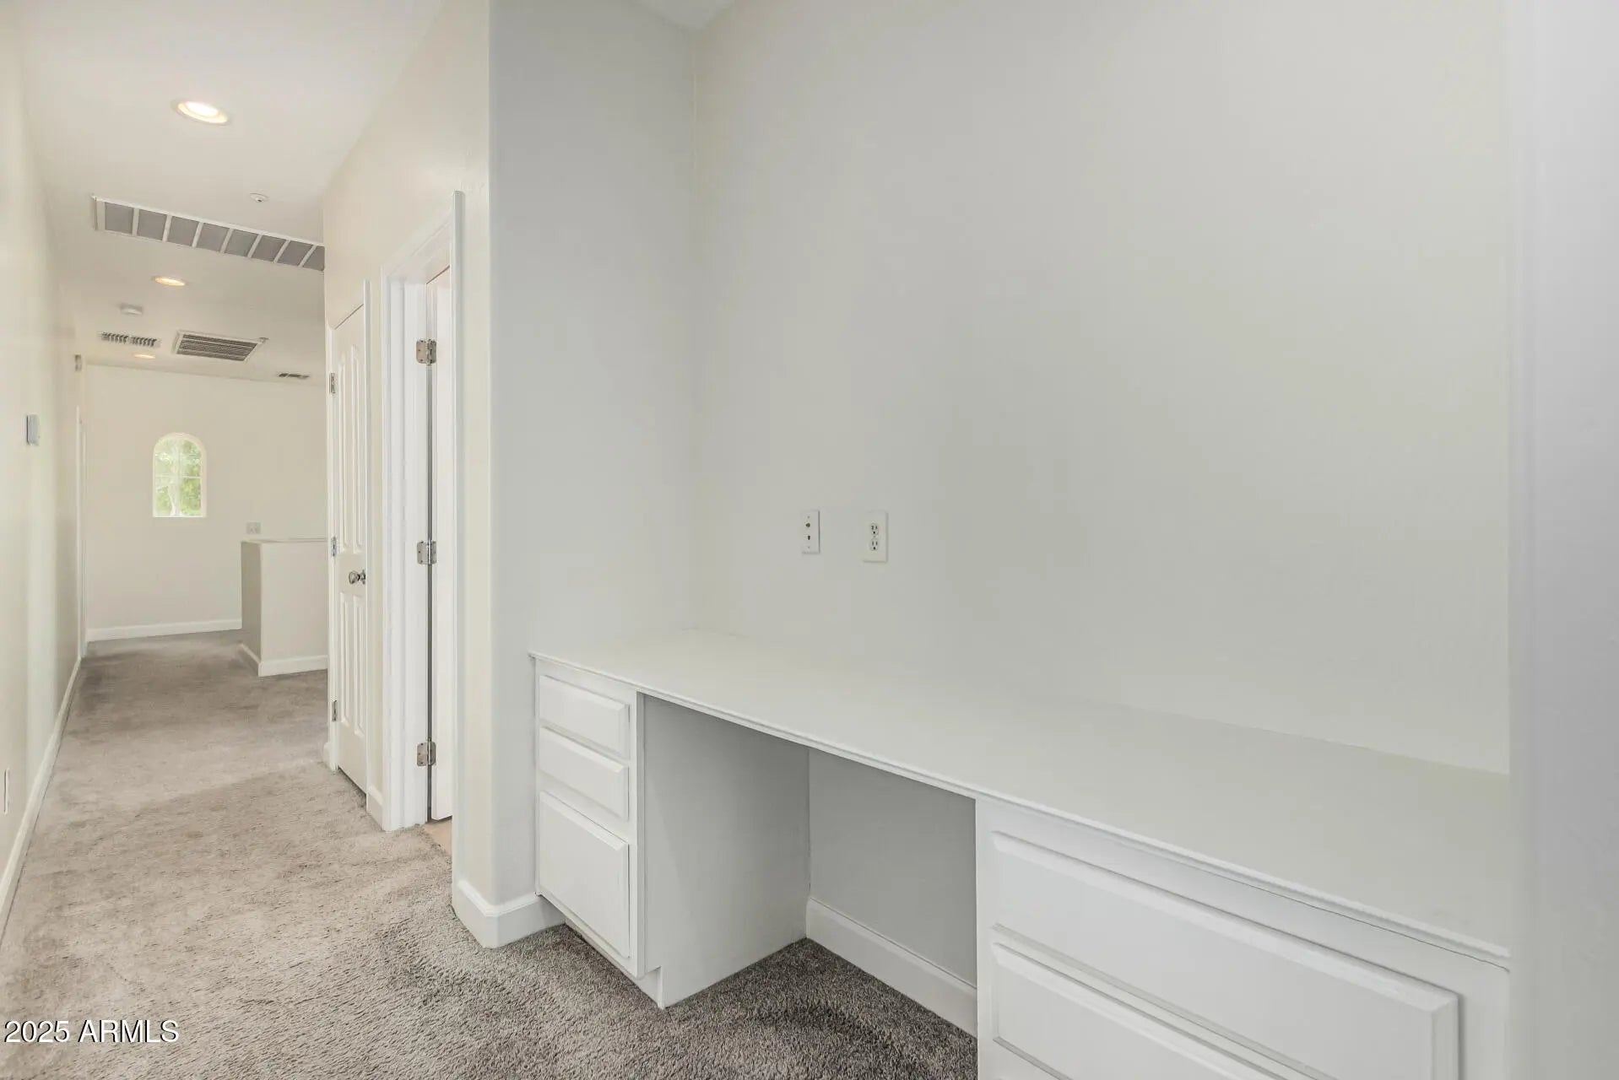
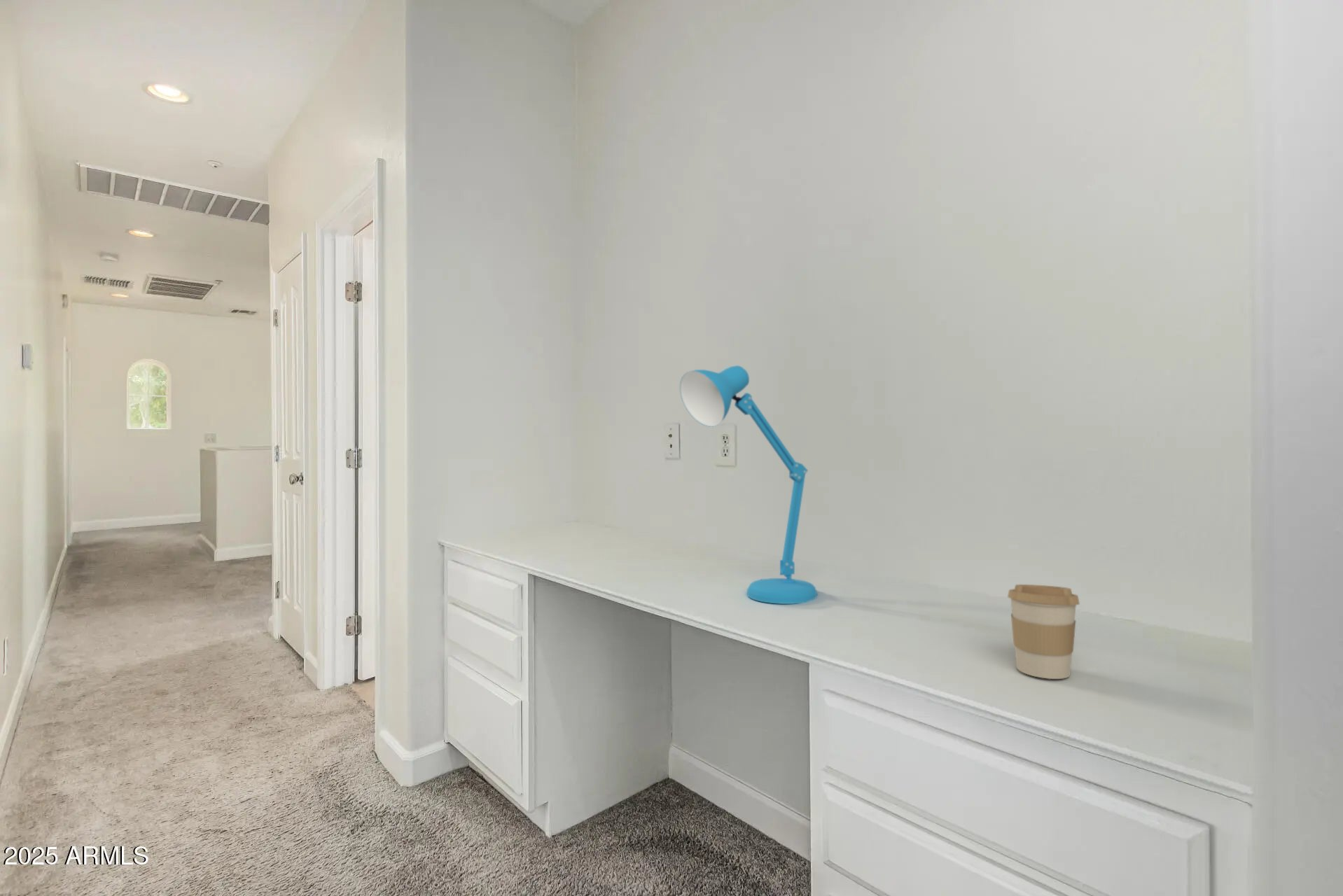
+ desk lamp [679,365,818,605]
+ coffee cup [1007,584,1080,680]
